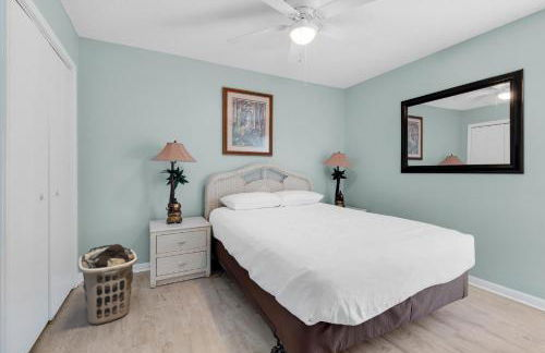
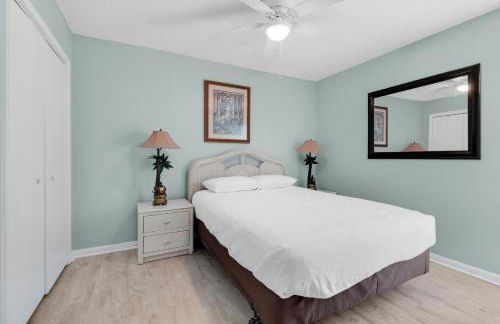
- clothes hamper [77,243,138,326]
